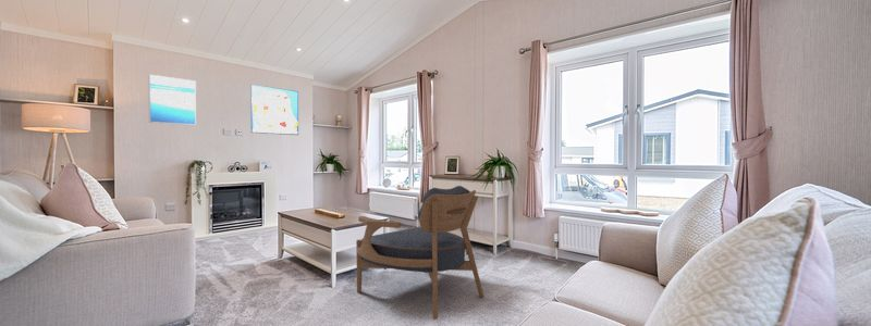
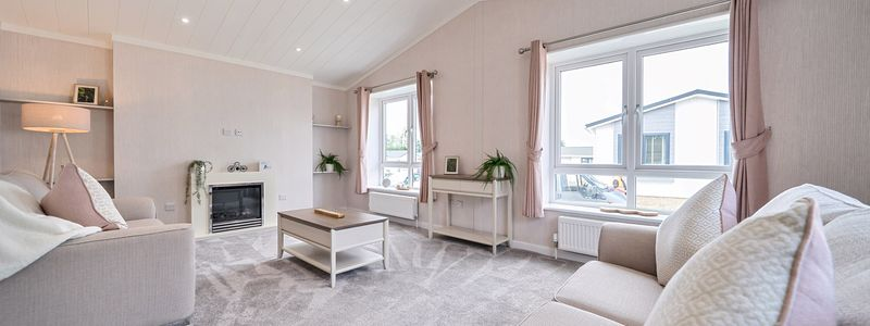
- wall art [250,84,299,136]
- armchair [355,185,484,321]
- wall art [148,74,197,126]
